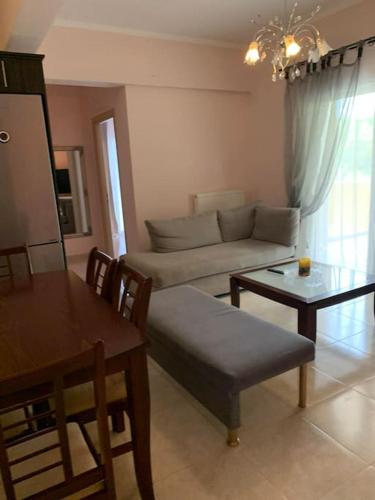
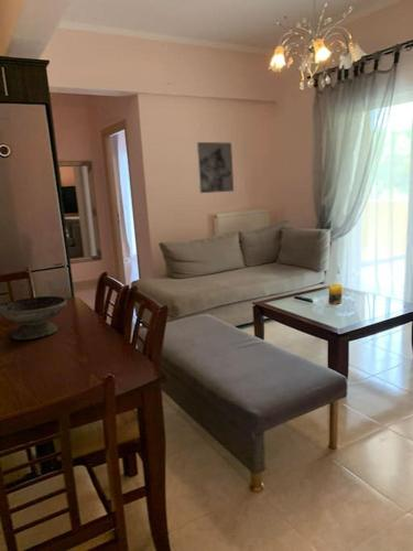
+ wall art [196,141,235,194]
+ decorative bowl [0,295,67,341]
